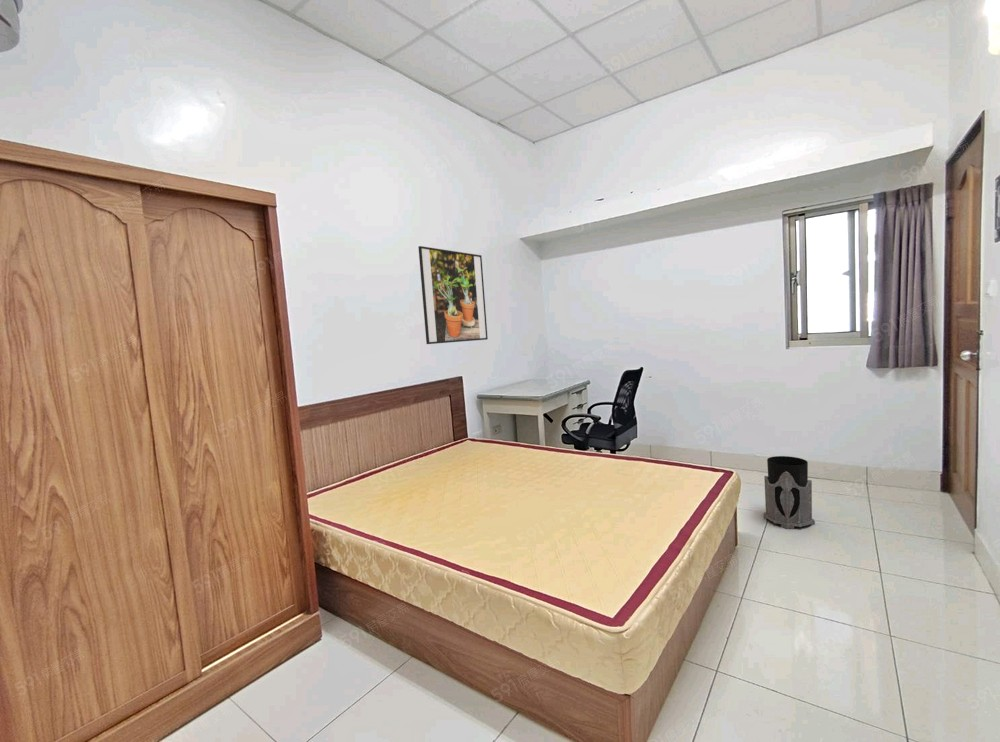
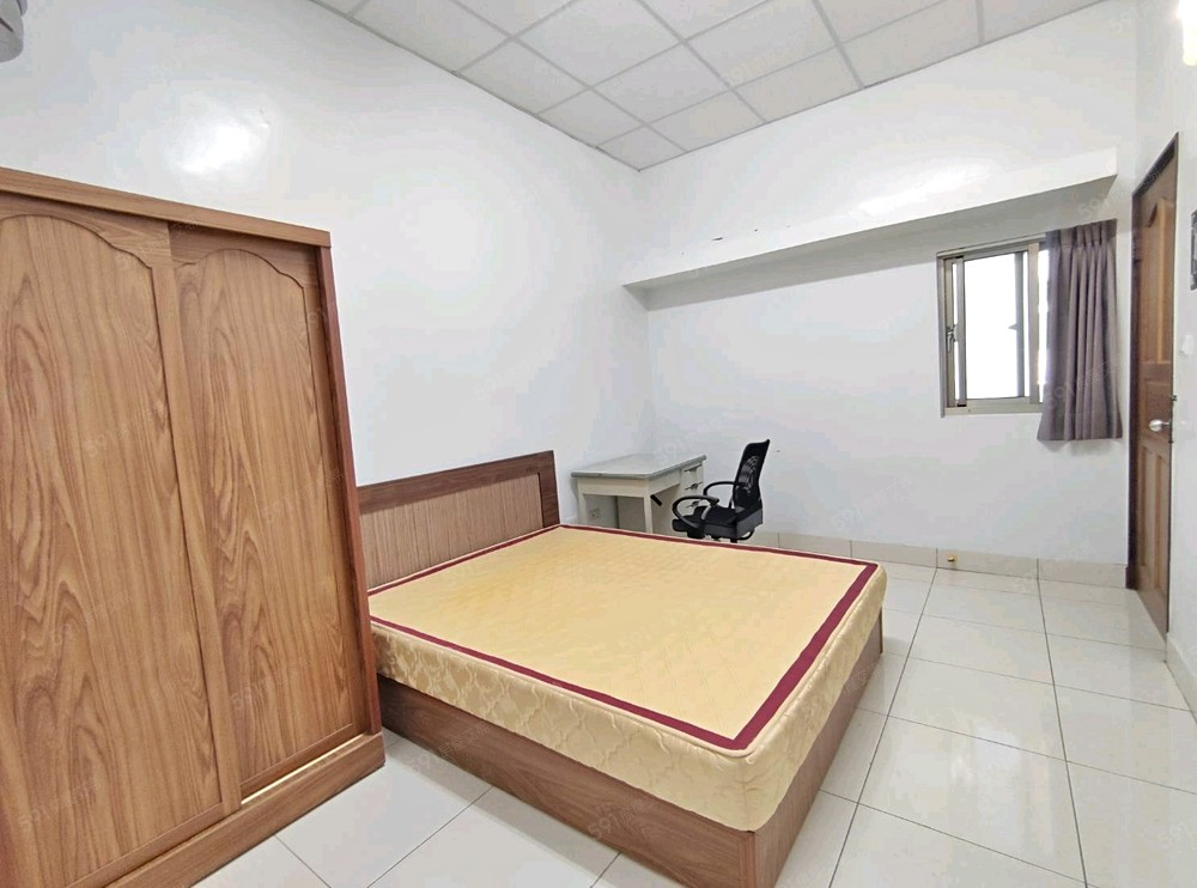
- lantern [762,455,816,530]
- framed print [417,245,489,345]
